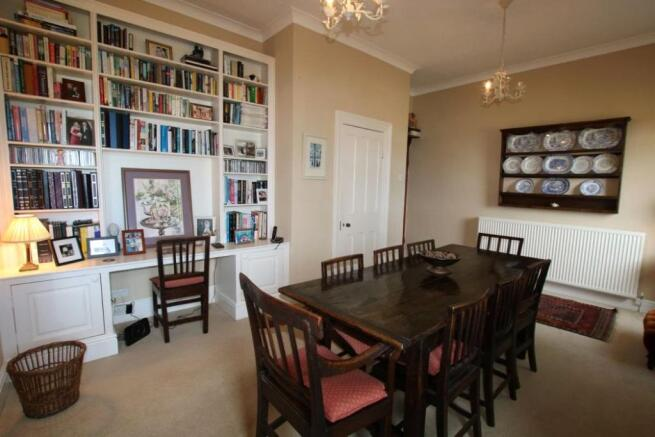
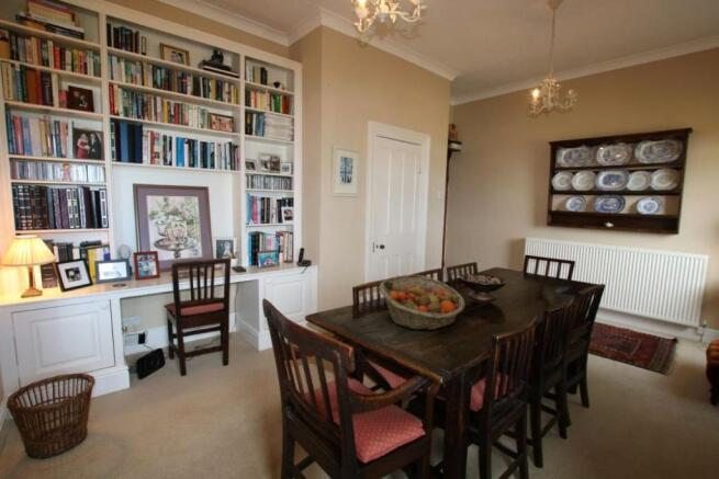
+ fruit basket [378,274,465,331]
